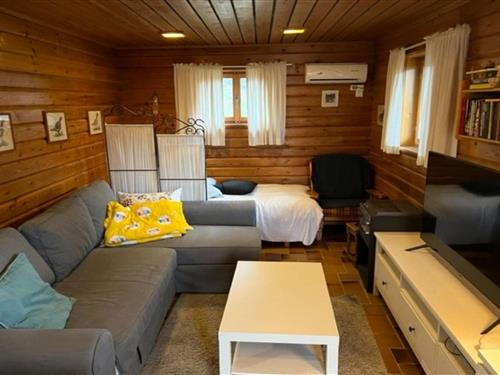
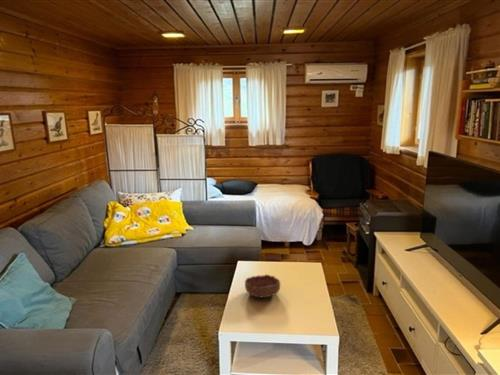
+ decorative bowl [244,273,281,299]
